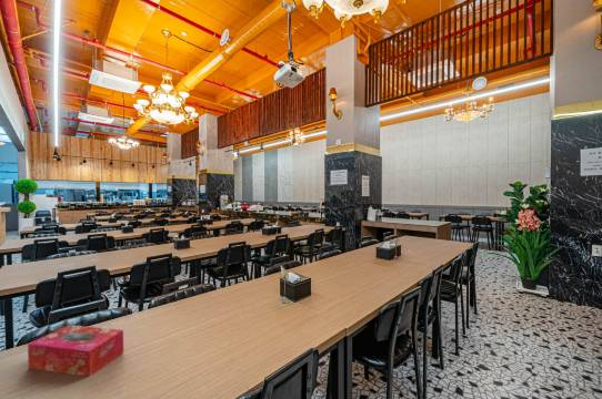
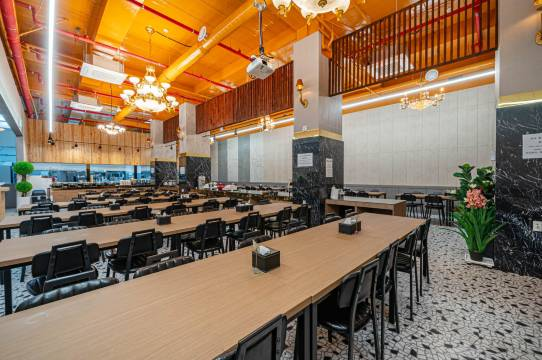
- tissue box [27,324,124,378]
